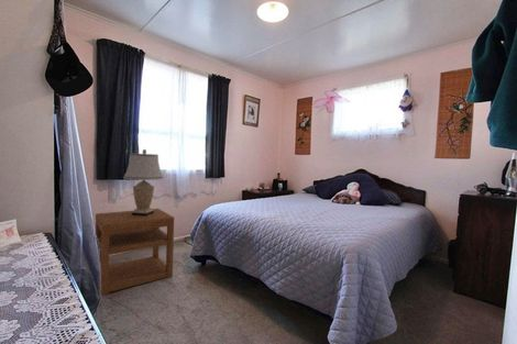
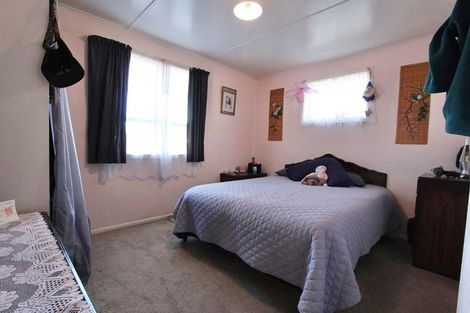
- nightstand [95,208,175,297]
- table lamp [122,148,164,217]
